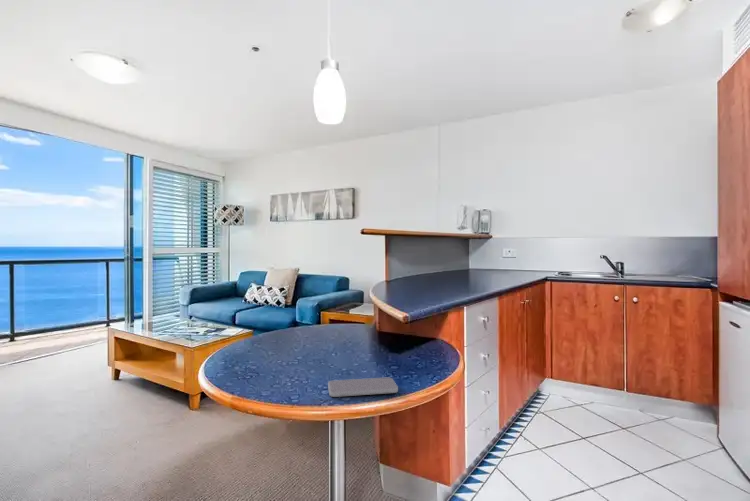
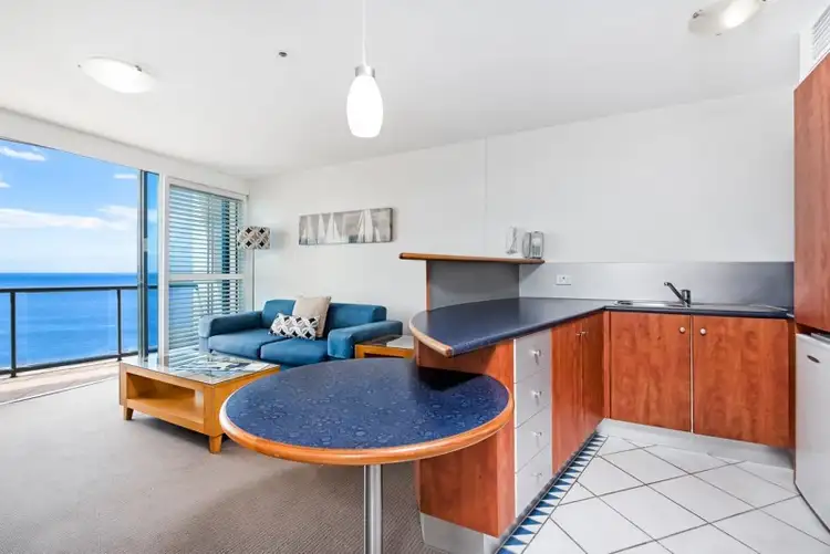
- smartphone [327,377,399,398]
